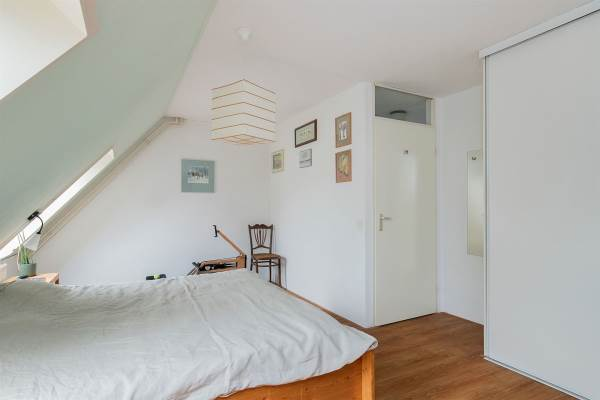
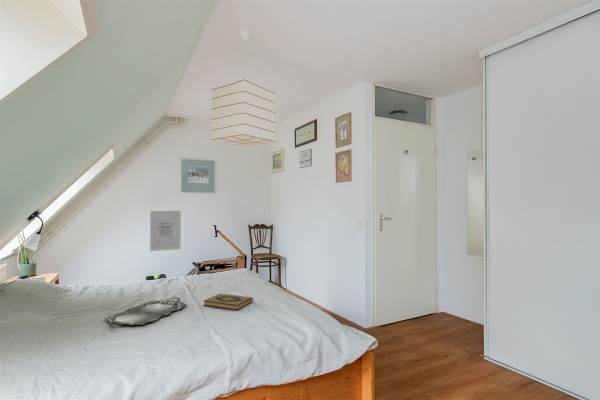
+ hardback book [202,293,254,311]
+ wall art [149,210,182,252]
+ serving tray [104,296,188,326]
